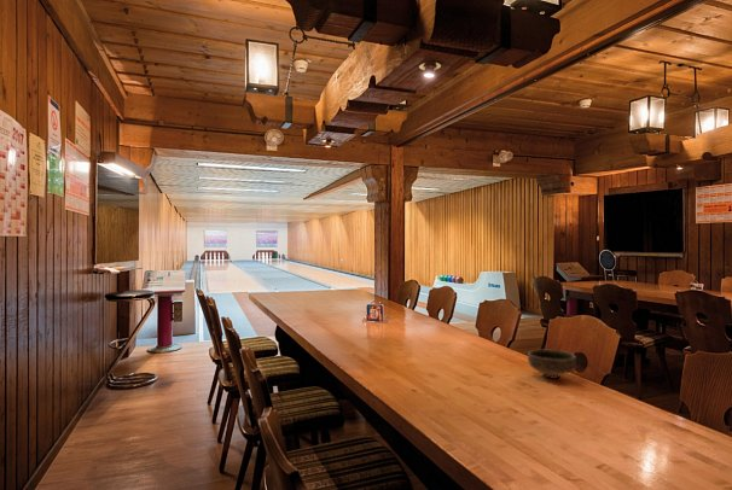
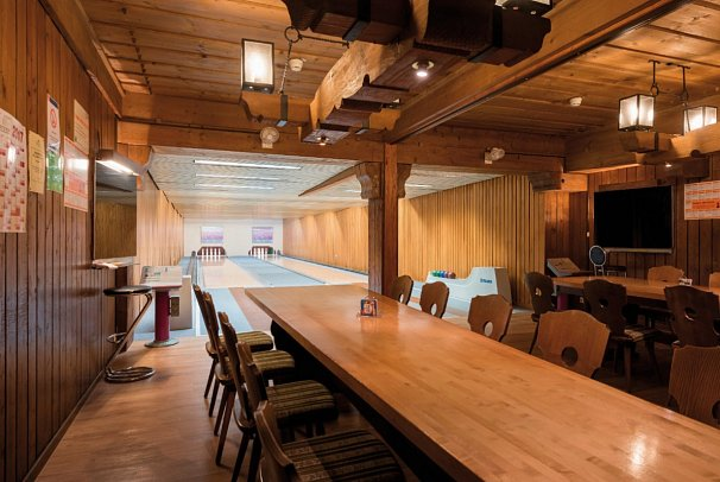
- bowl [527,349,577,380]
